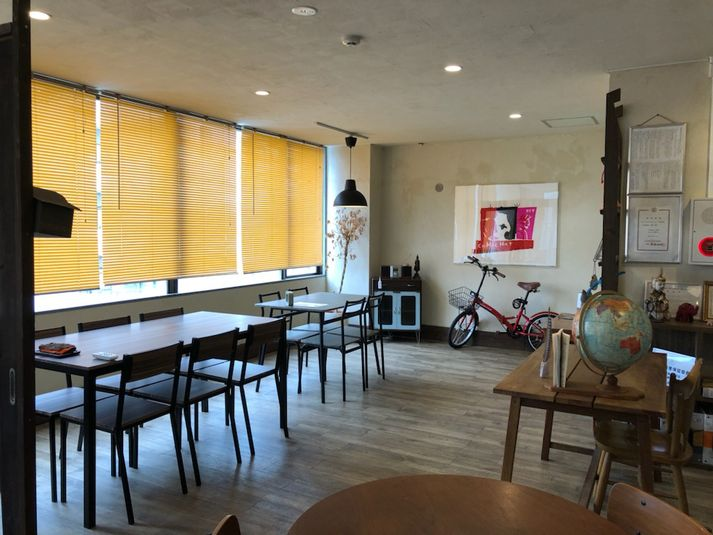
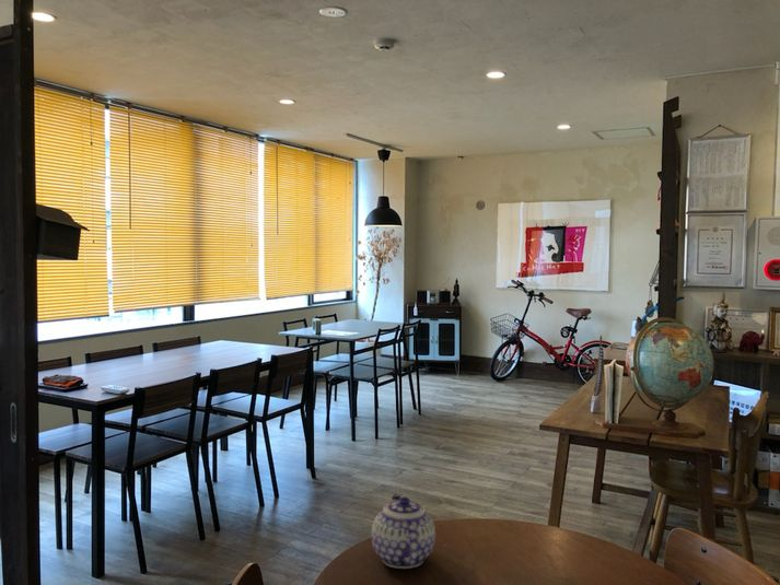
+ teapot [371,493,436,570]
